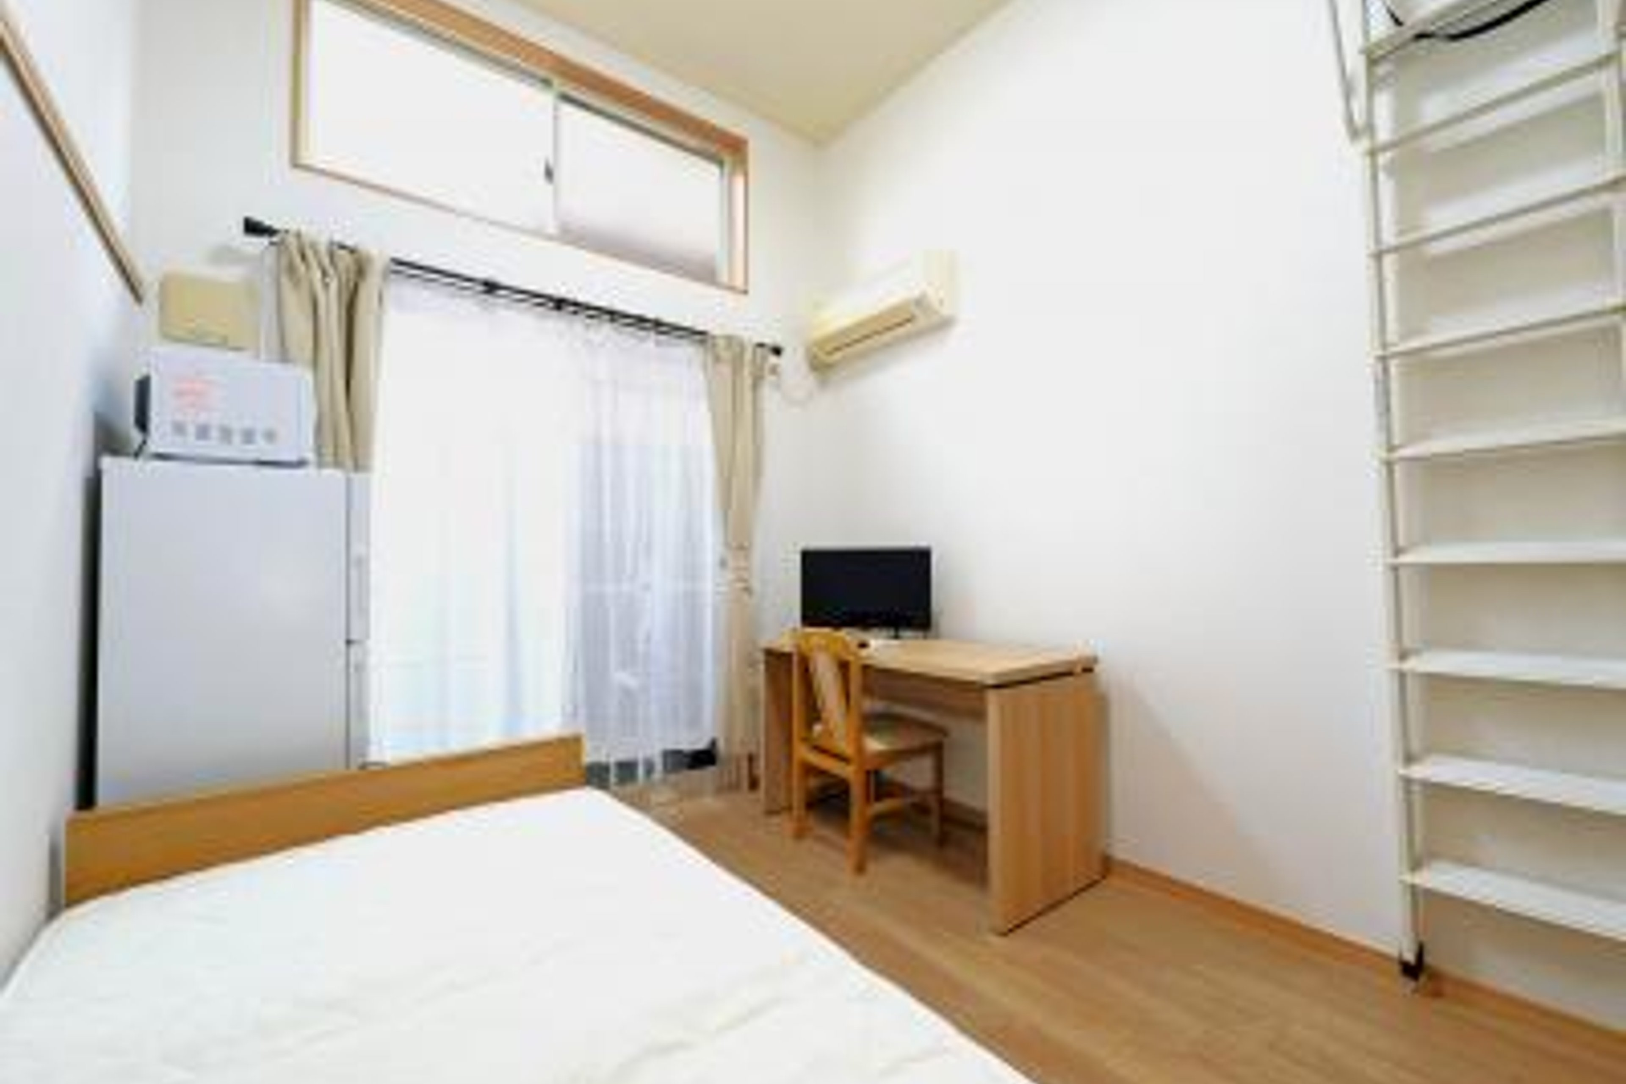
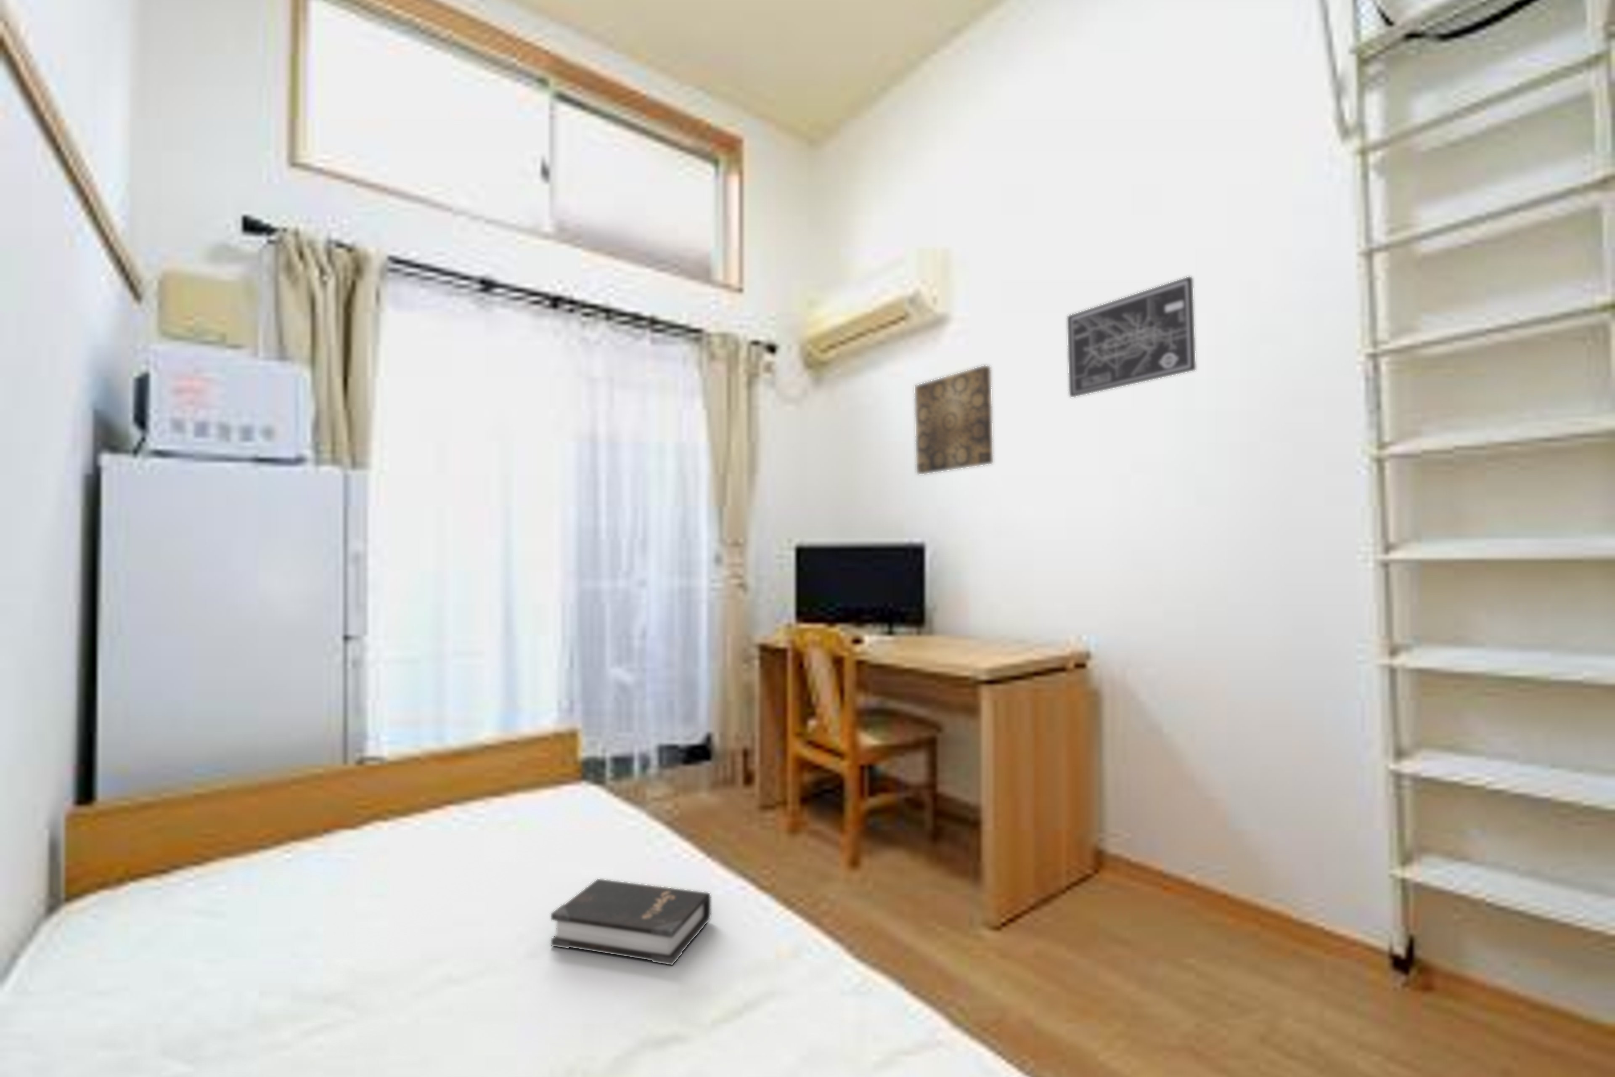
+ wall art [914,364,994,475]
+ wall art [1067,276,1196,398]
+ hardback book [550,879,711,965]
